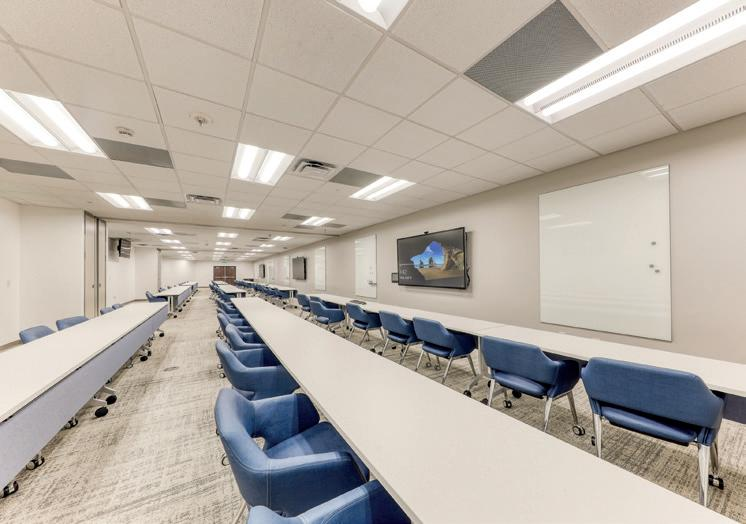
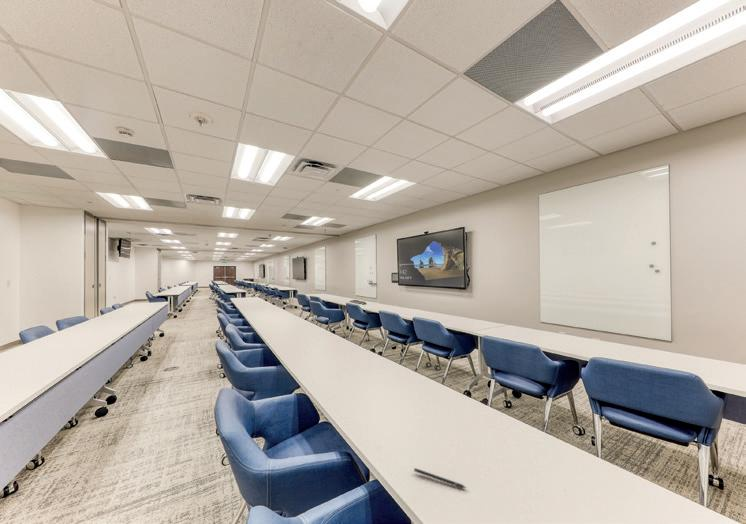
+ pen [413,467,467,489]
